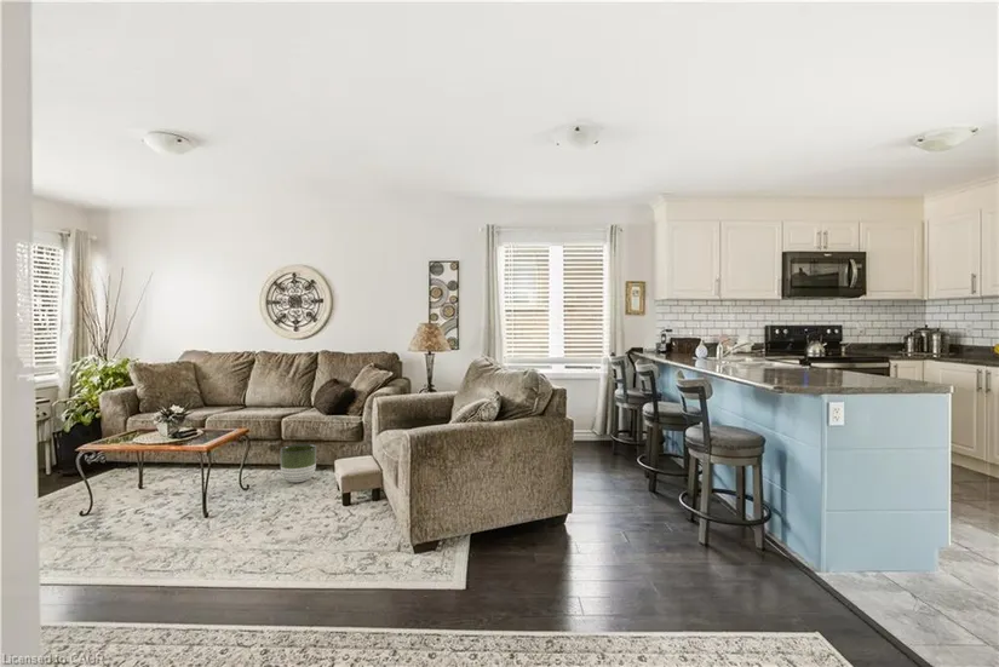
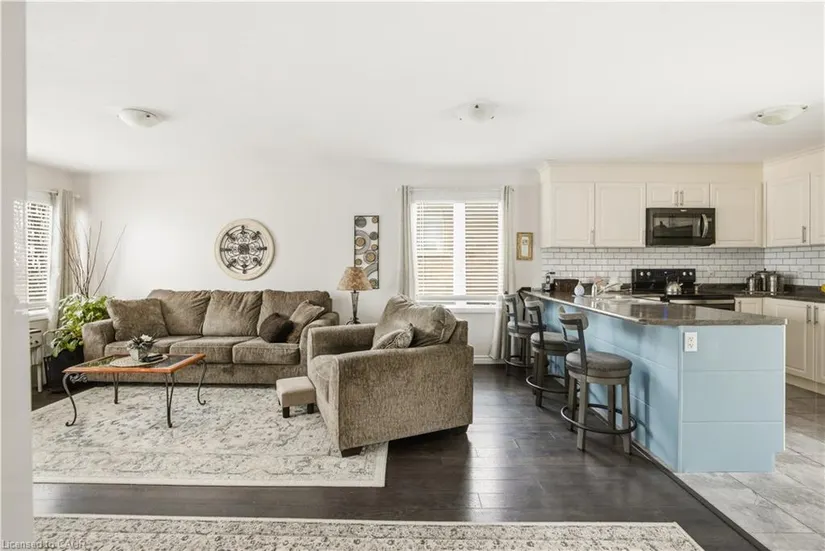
- planter [280,443,317,483]
